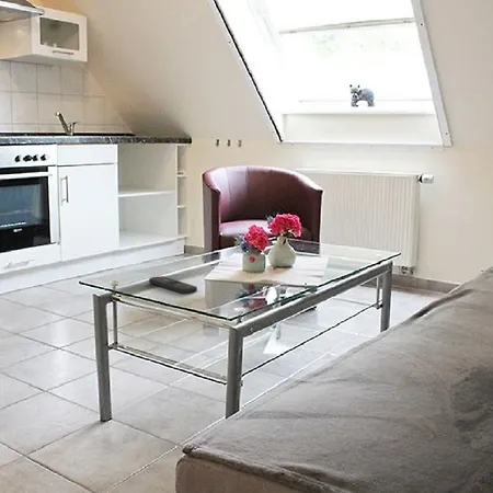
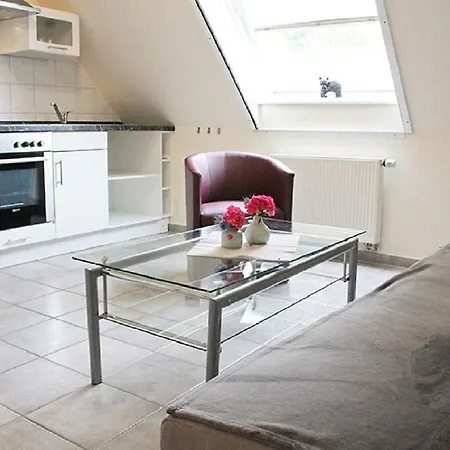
- remote control [148,275,198,295]
